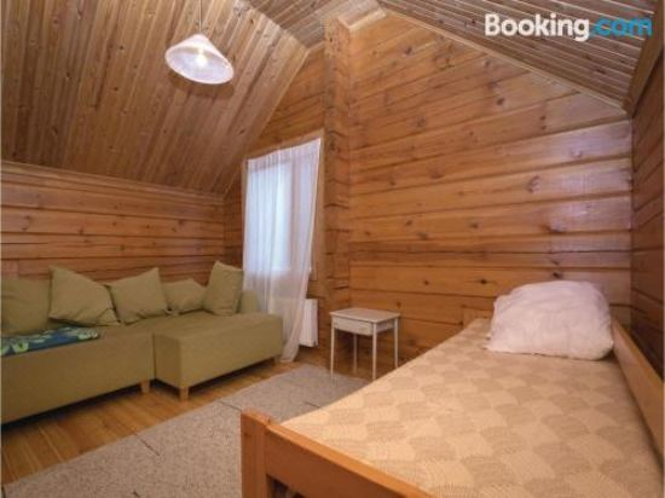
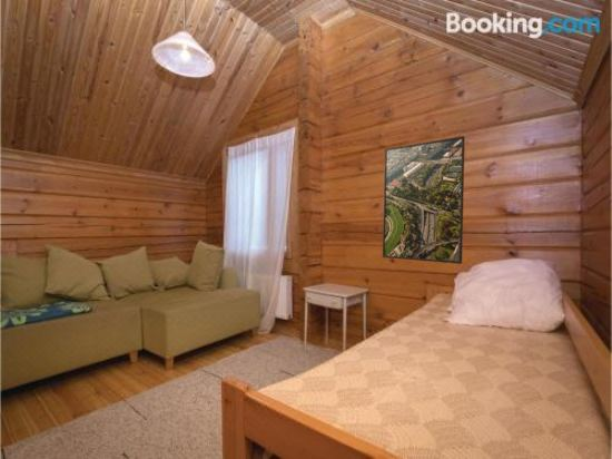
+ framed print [382,135,466,265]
